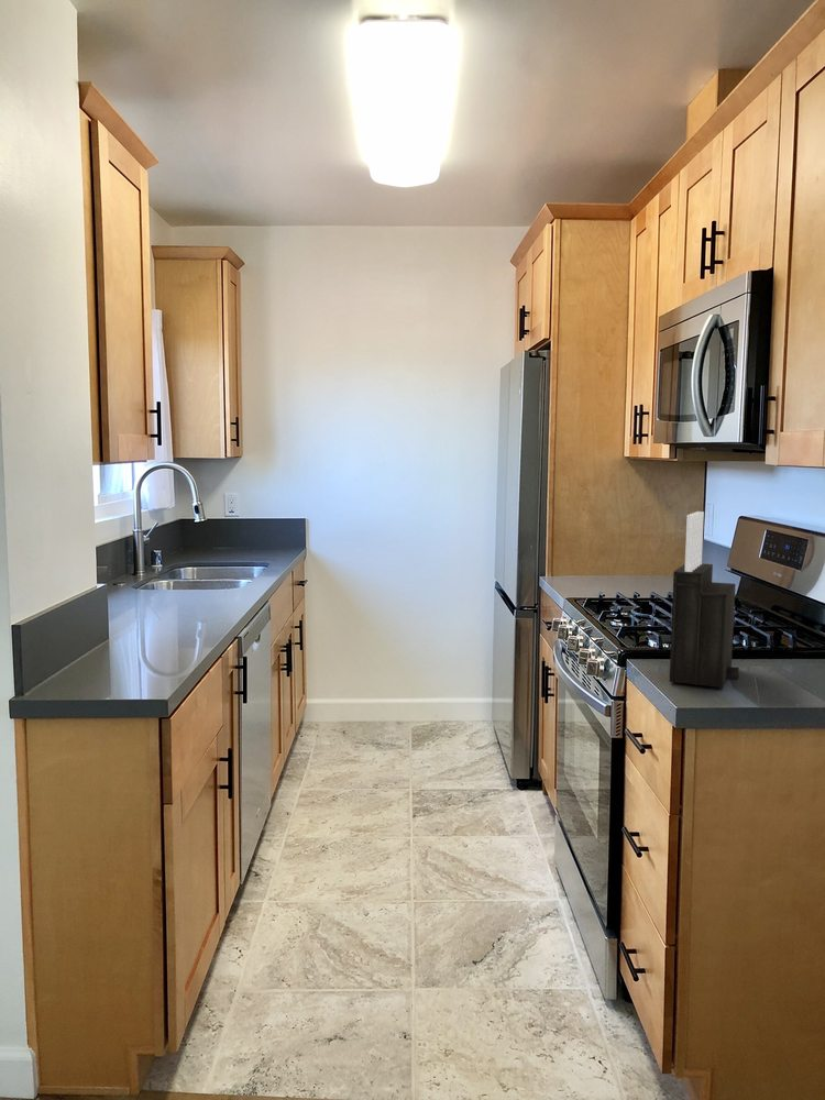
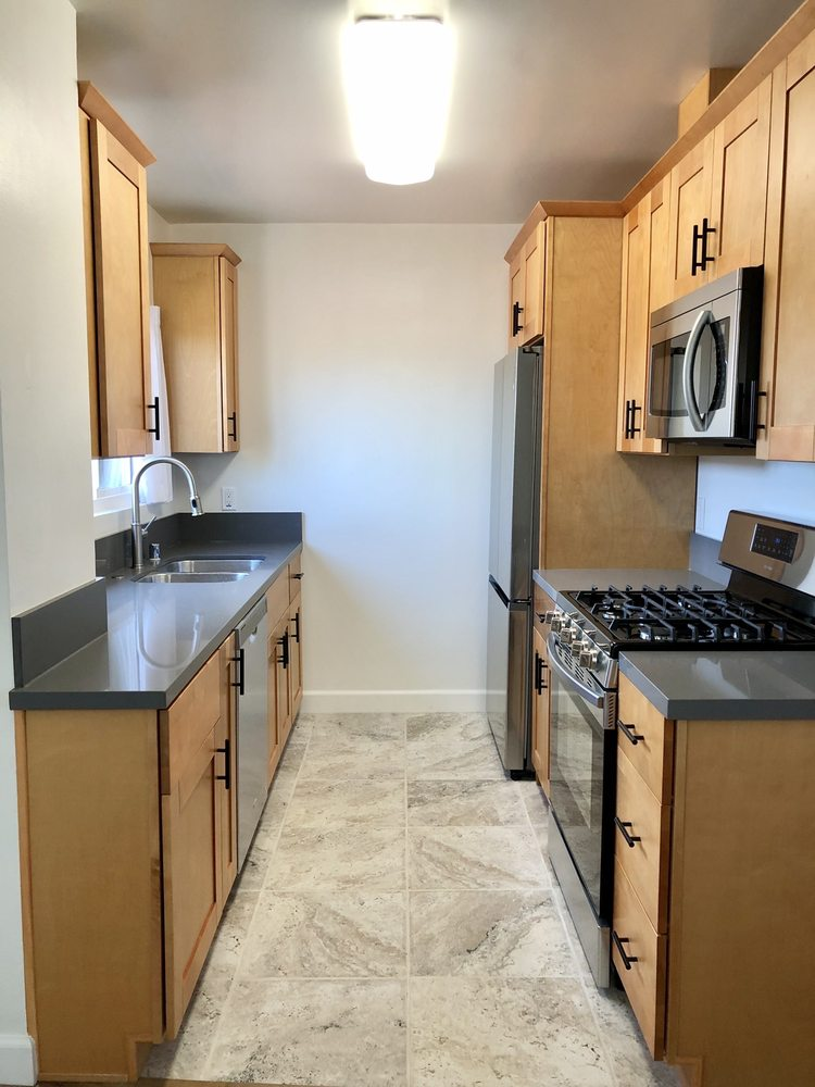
- knife block [669,510,740,689]
